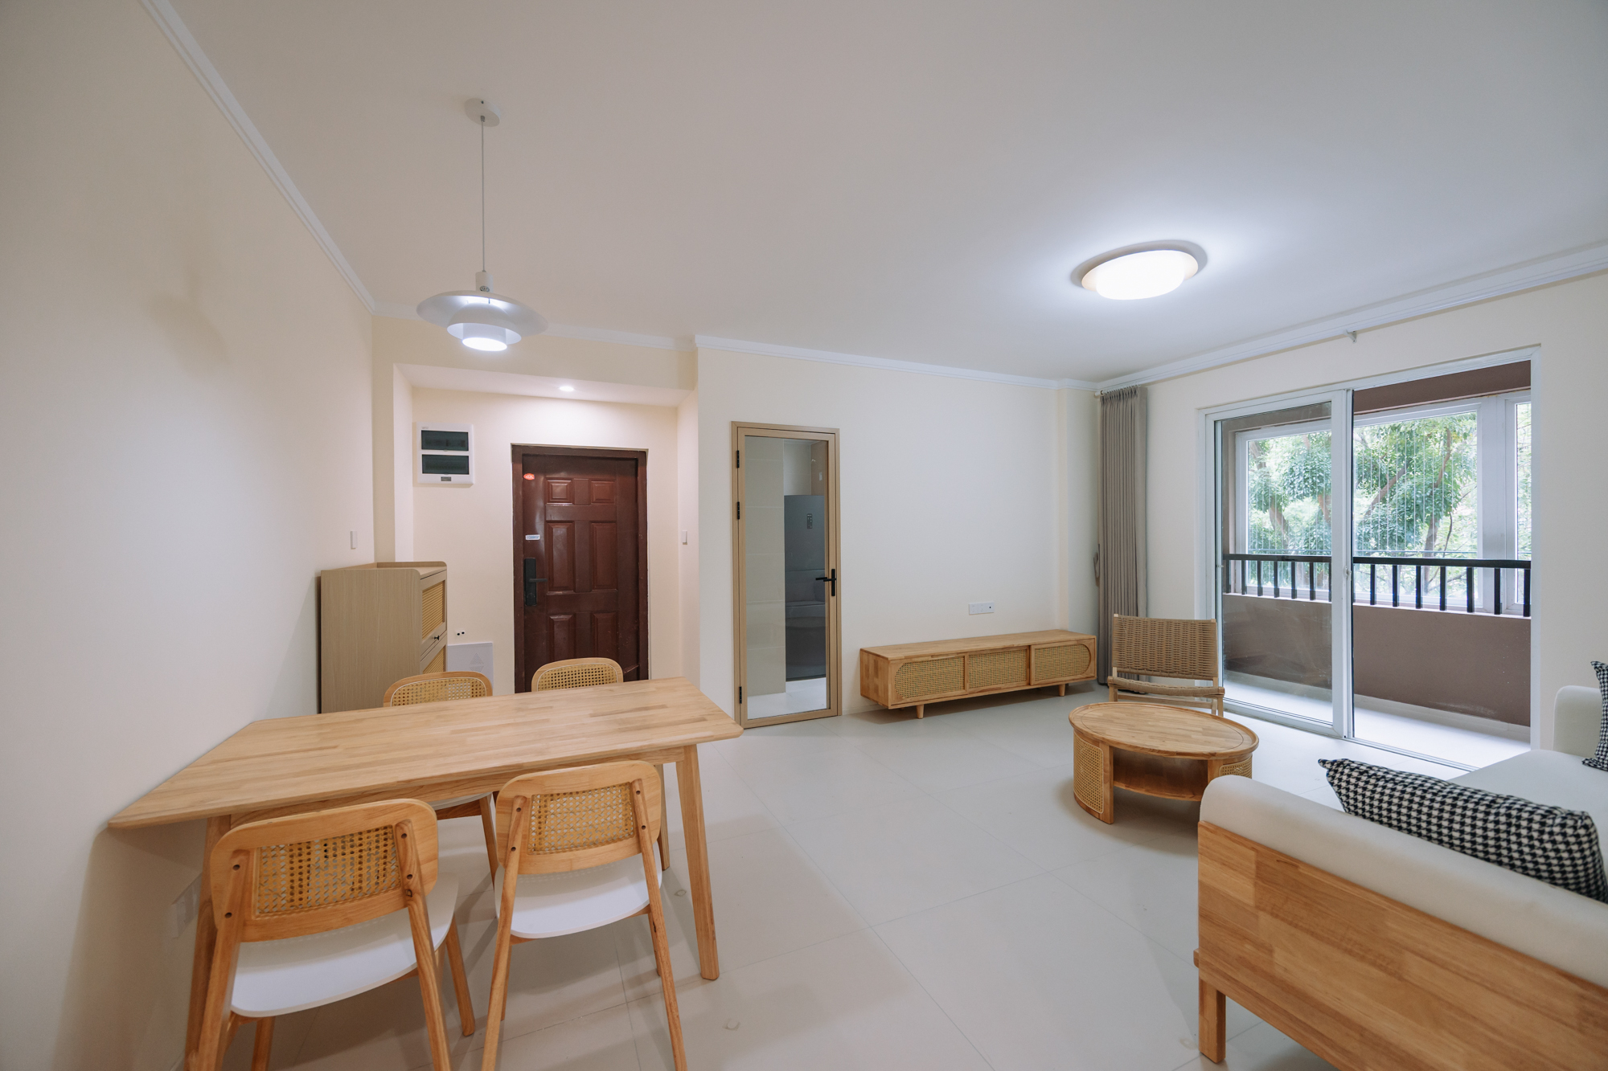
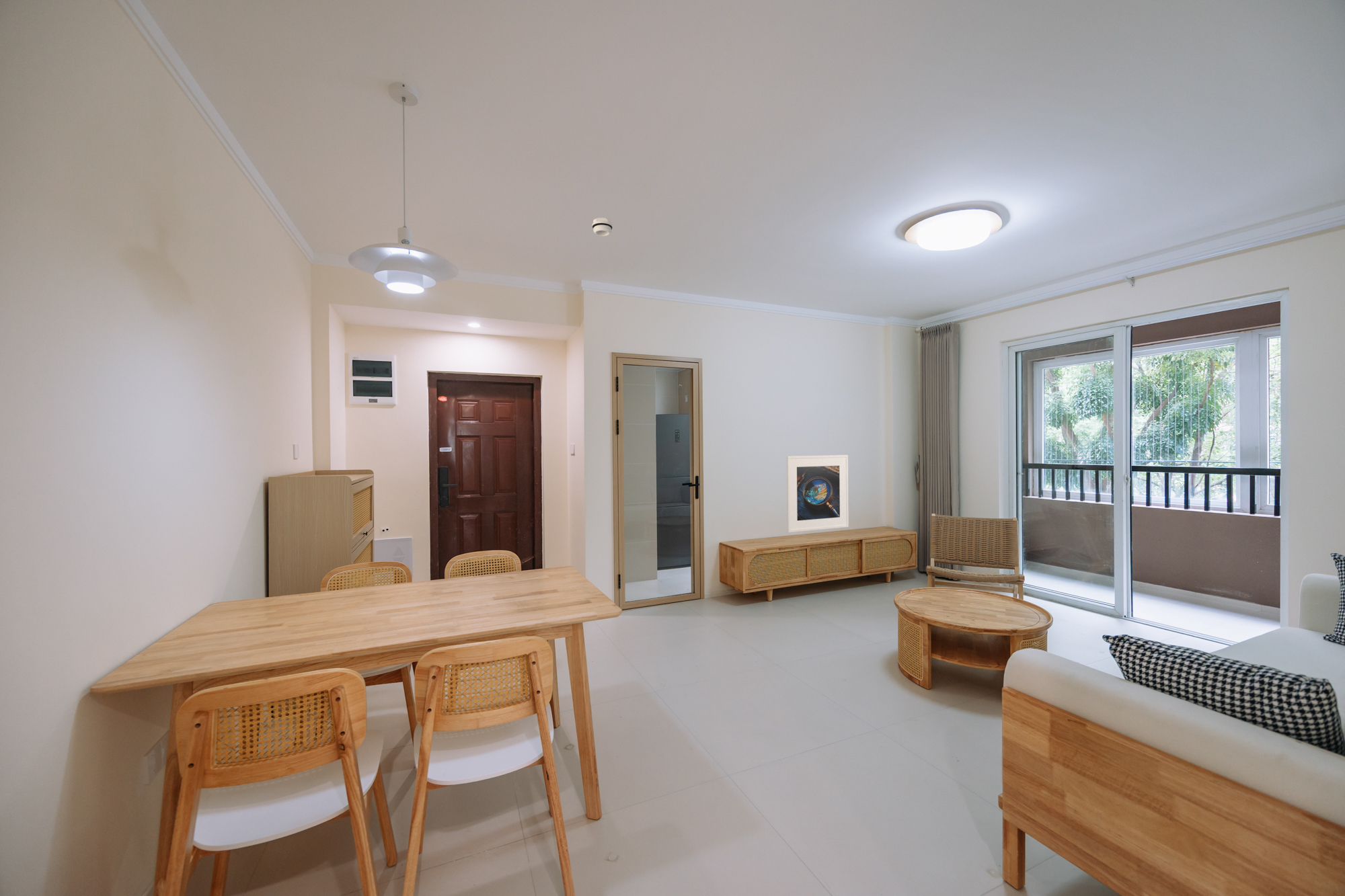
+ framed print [786,454,849,533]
+ smoke detector [591,217,613,237]
